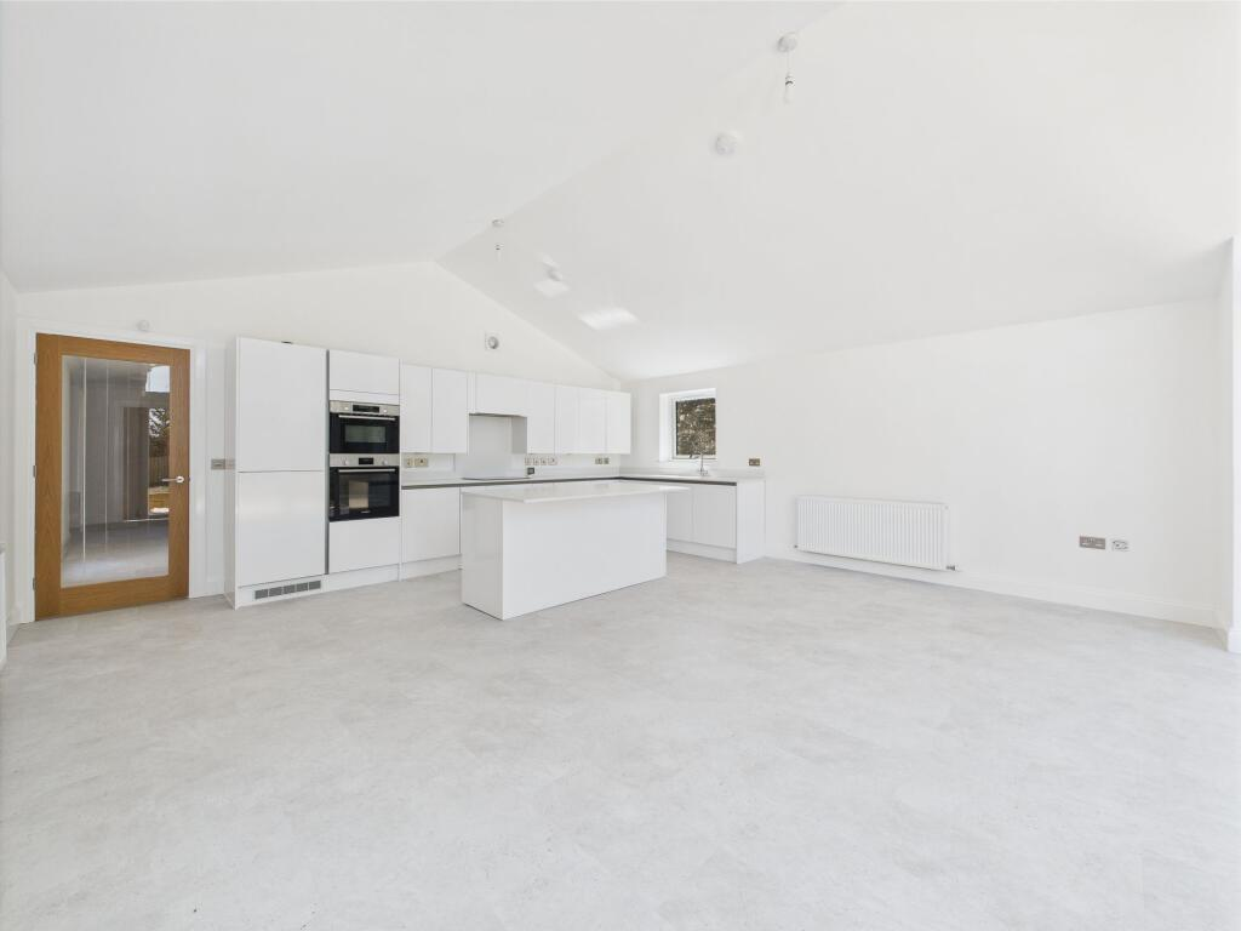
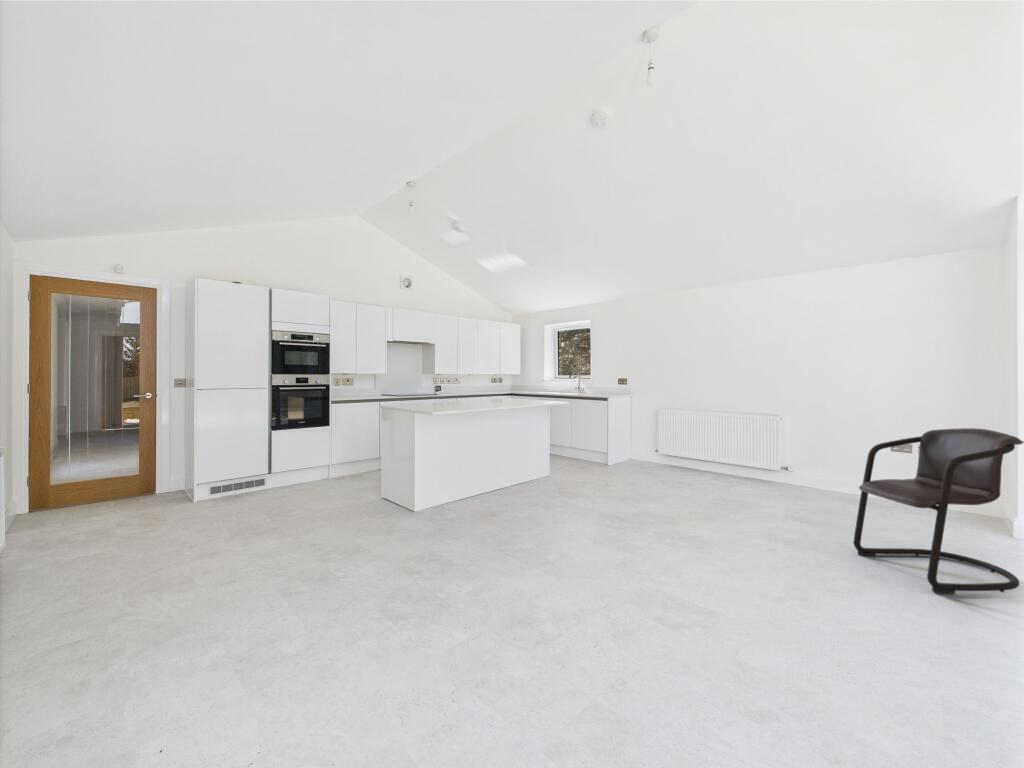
+ chair [853,427,1024,594]
